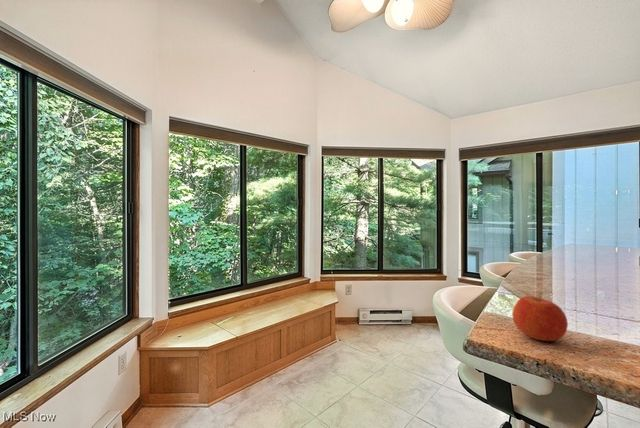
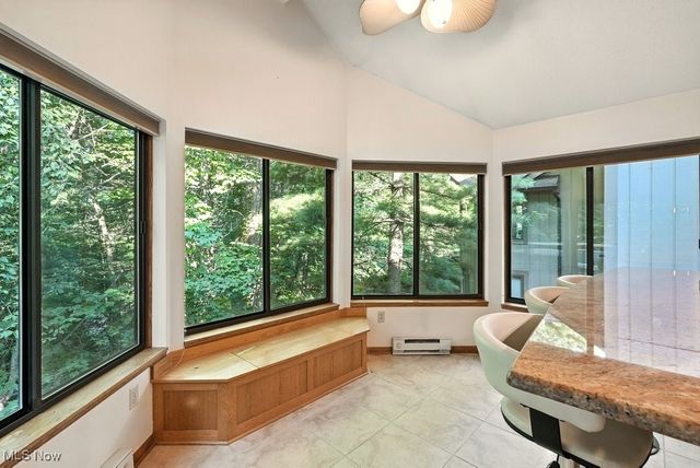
- apple [511,293,569,342]
